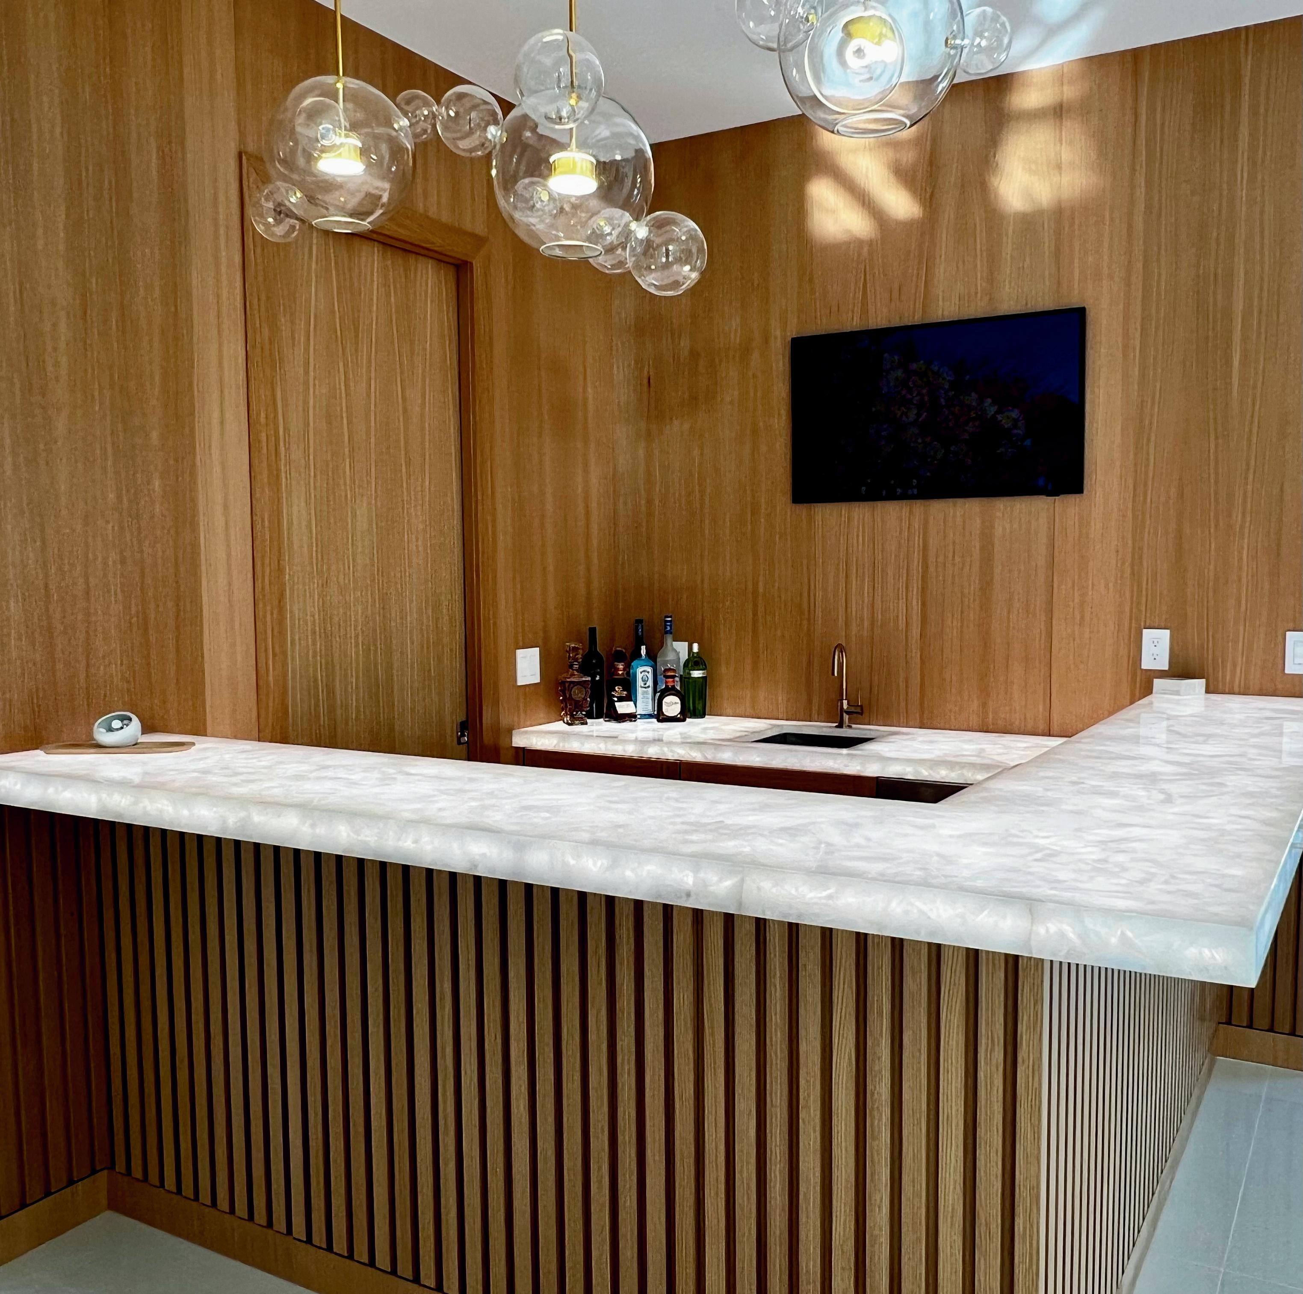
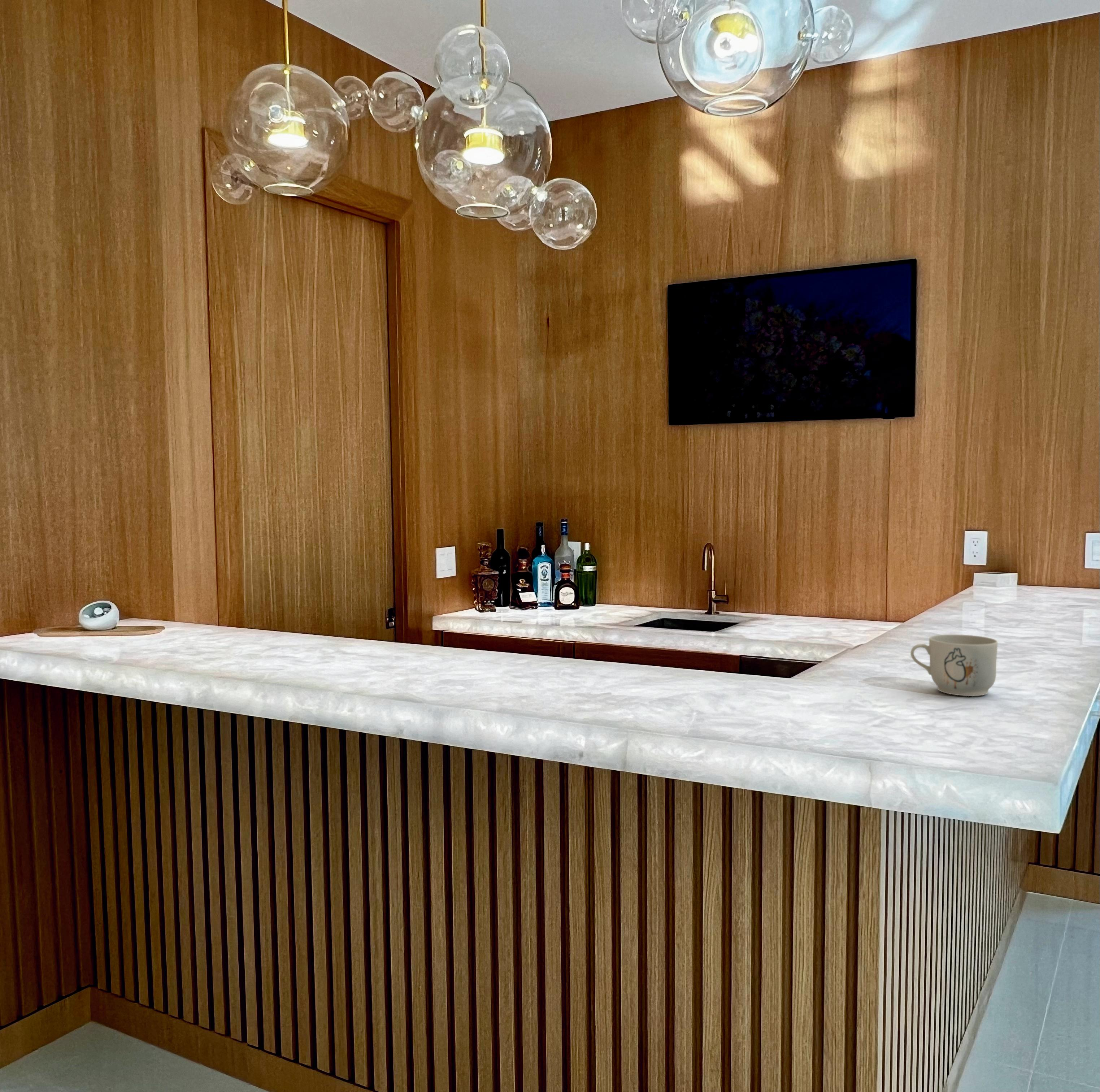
+ mug [910,634,998,697]
